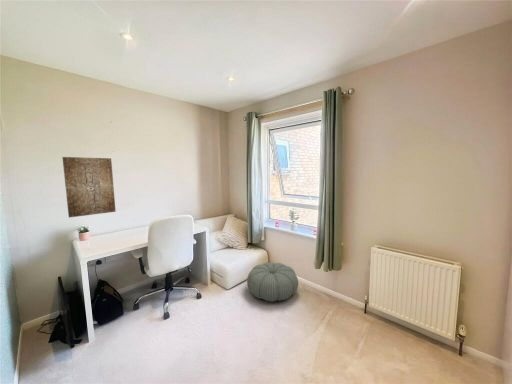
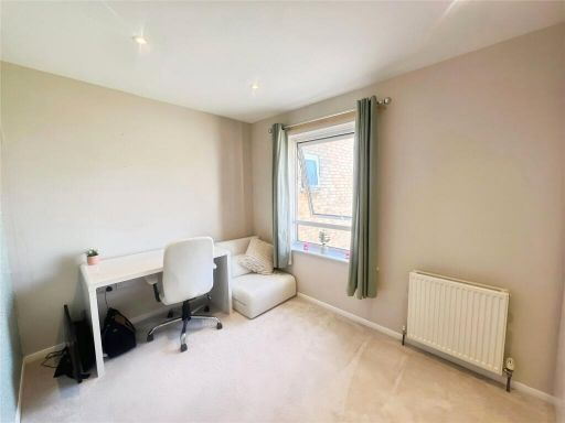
- wall art [61,156,117,219]
- pouf [246,261,299,303]
